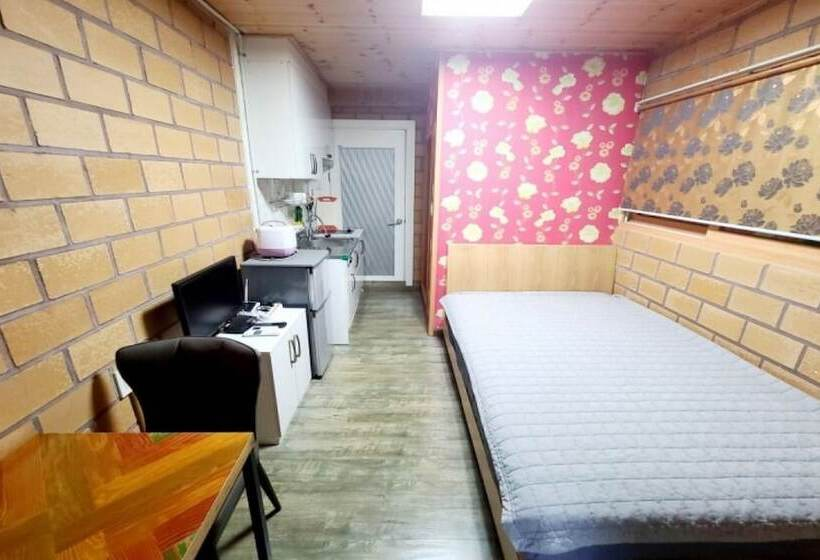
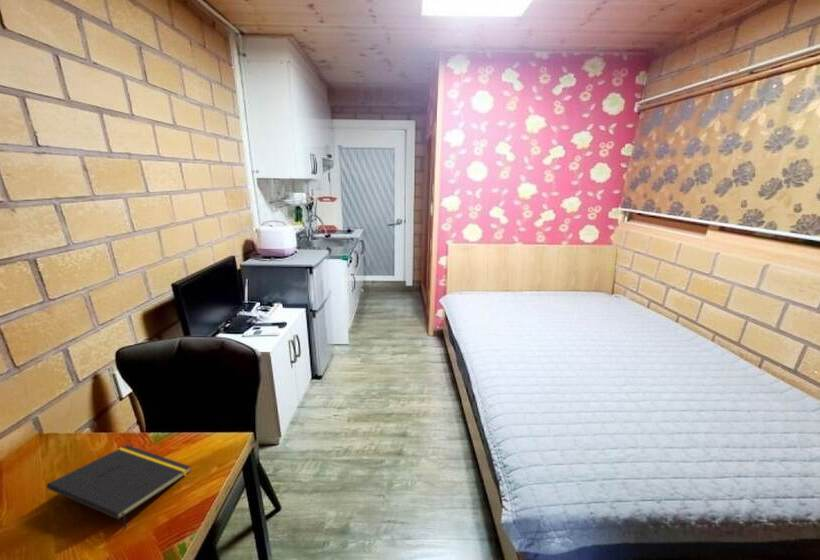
+ notepad [46,444,192,531]
